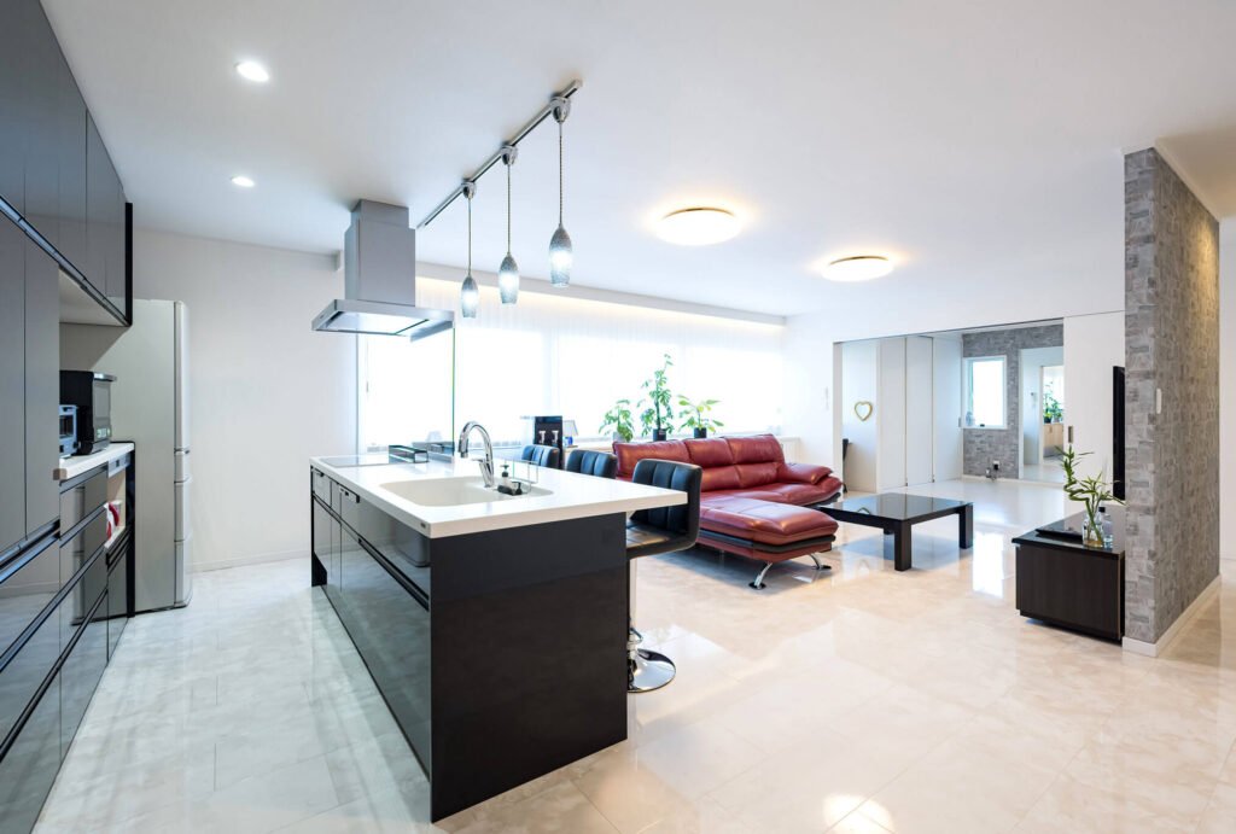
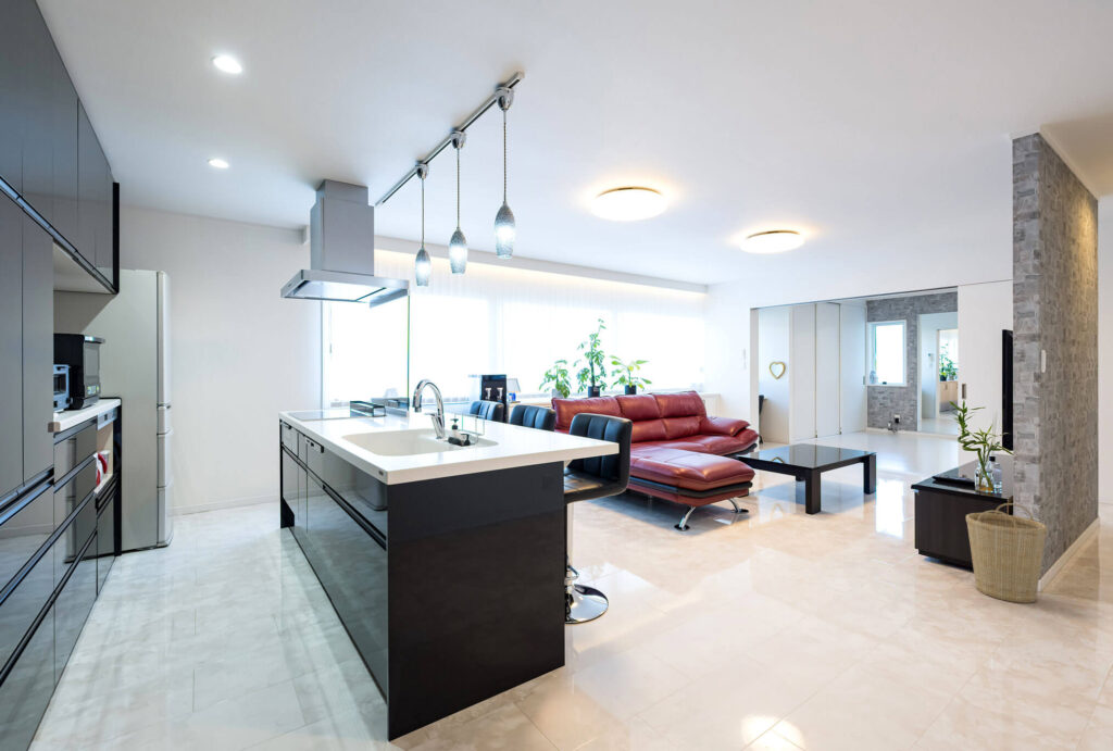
+ basket [965,502,1048,604]
